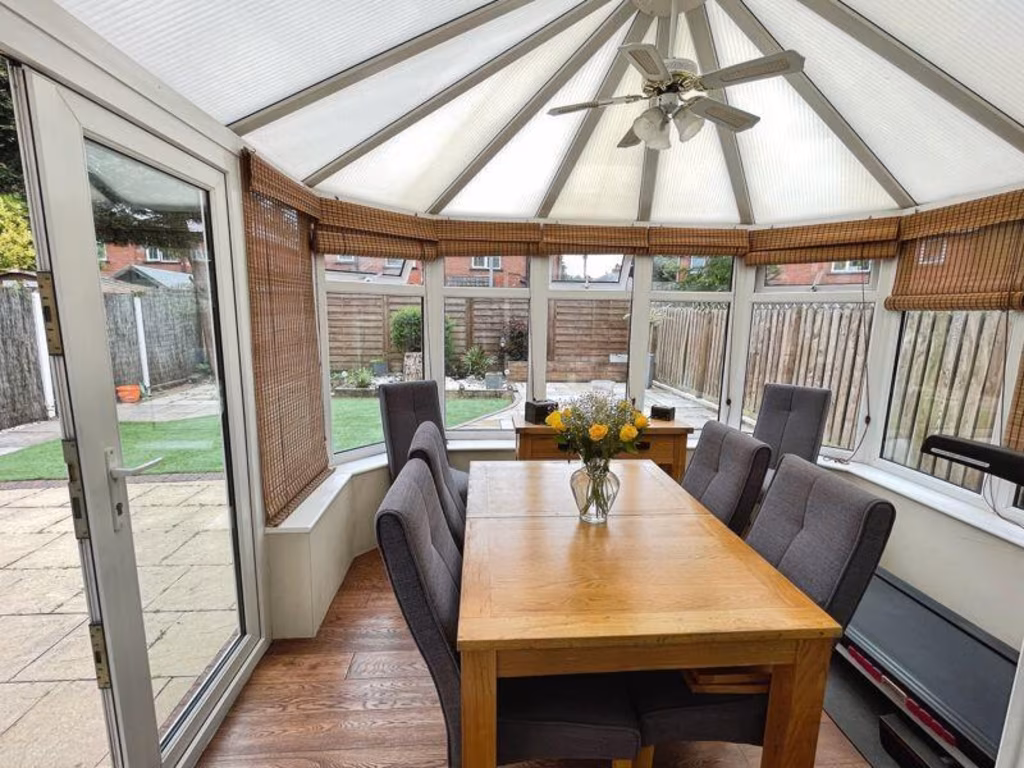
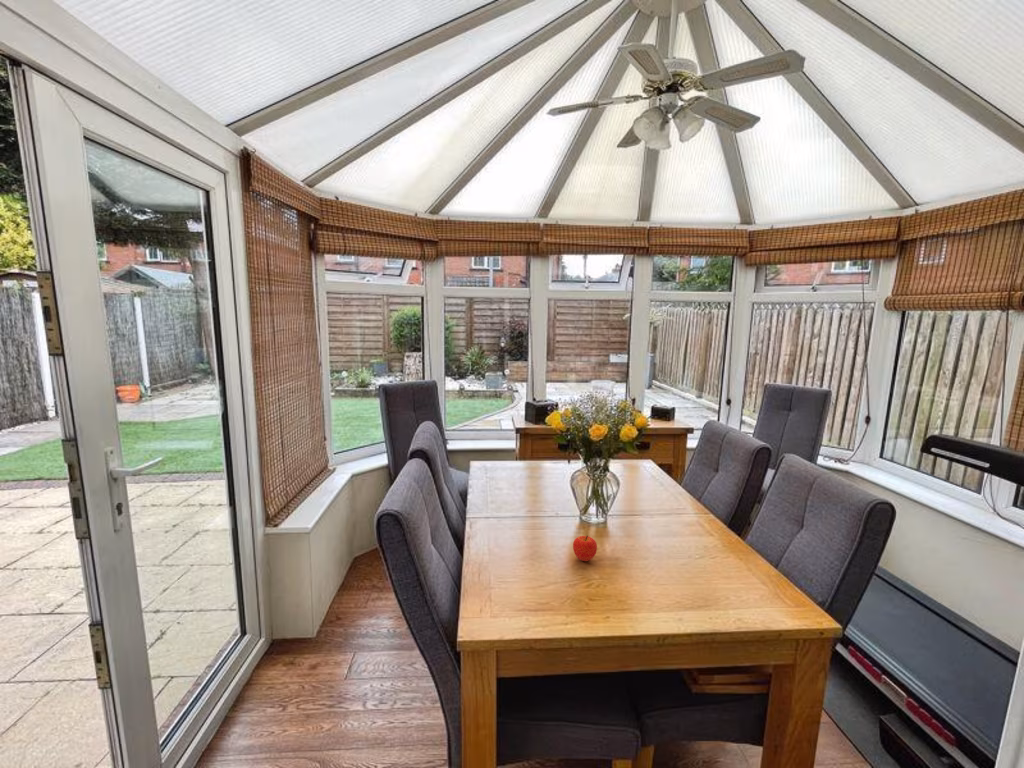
+ fruit [572,535,598,562]
